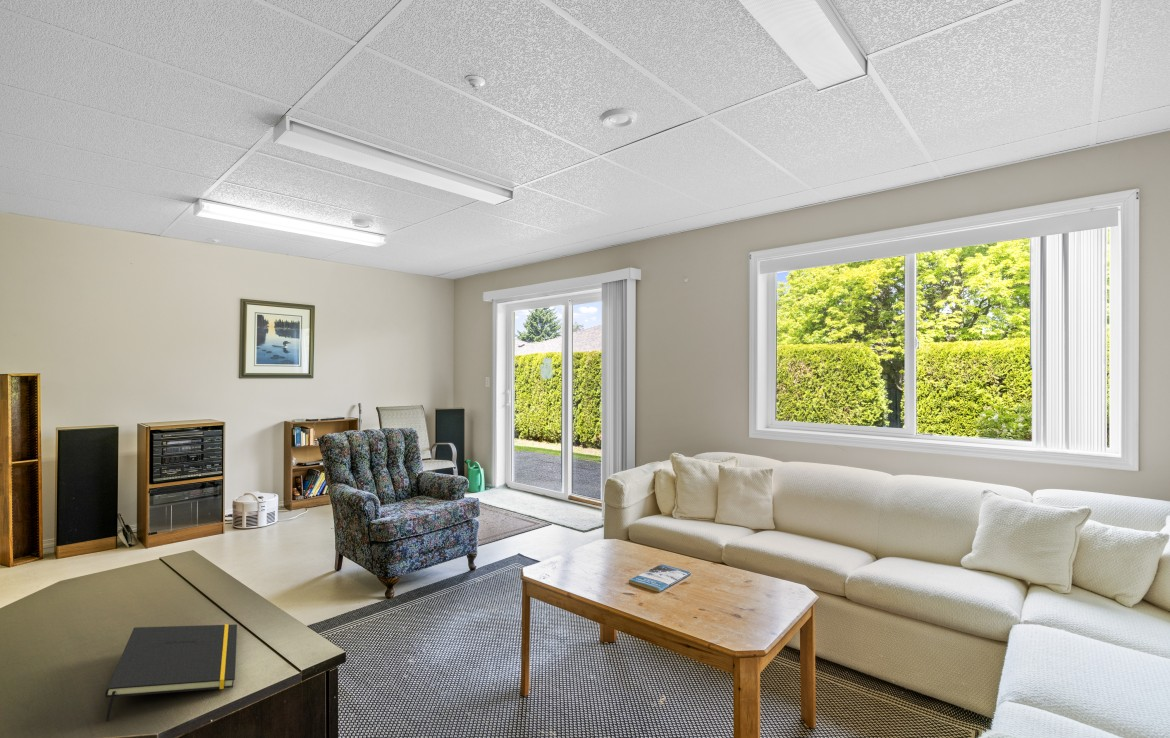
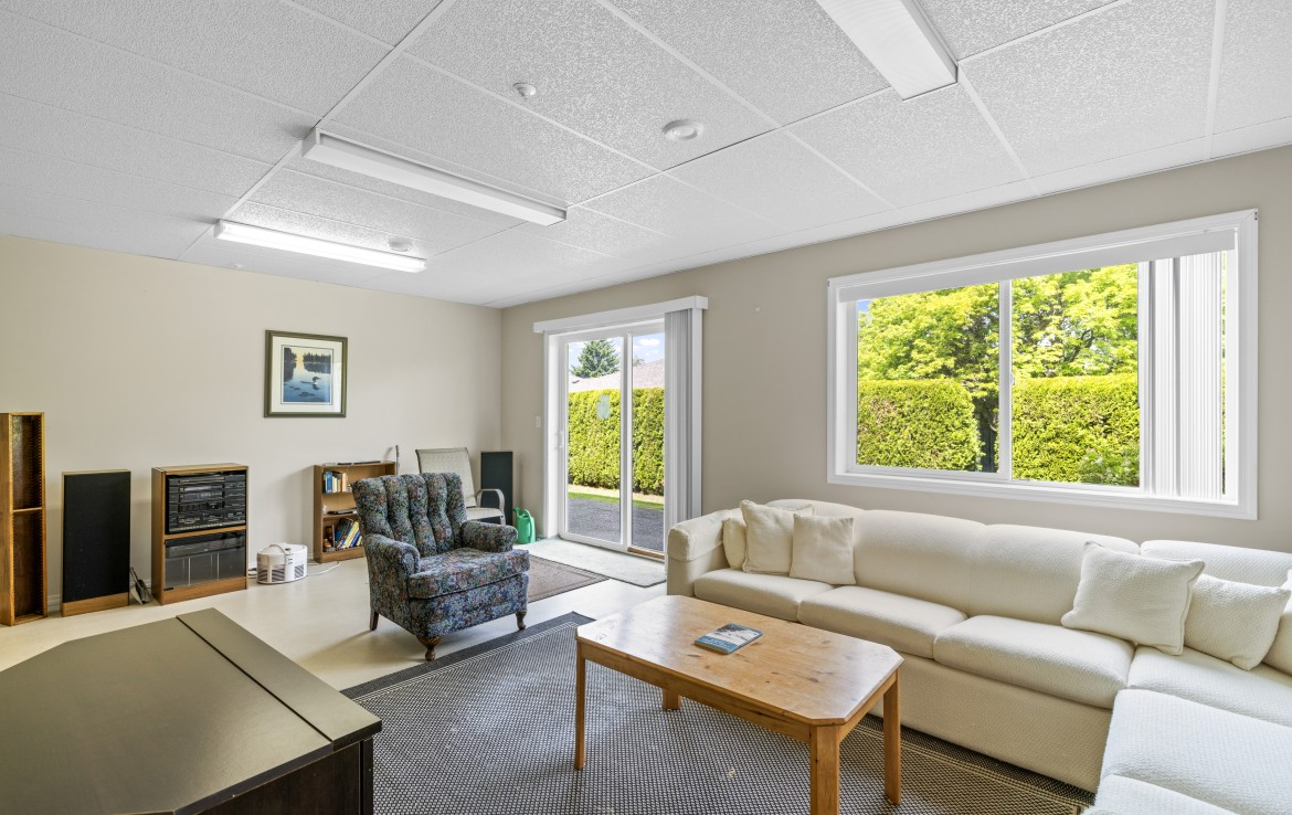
- notepad [104,623,238,722]
